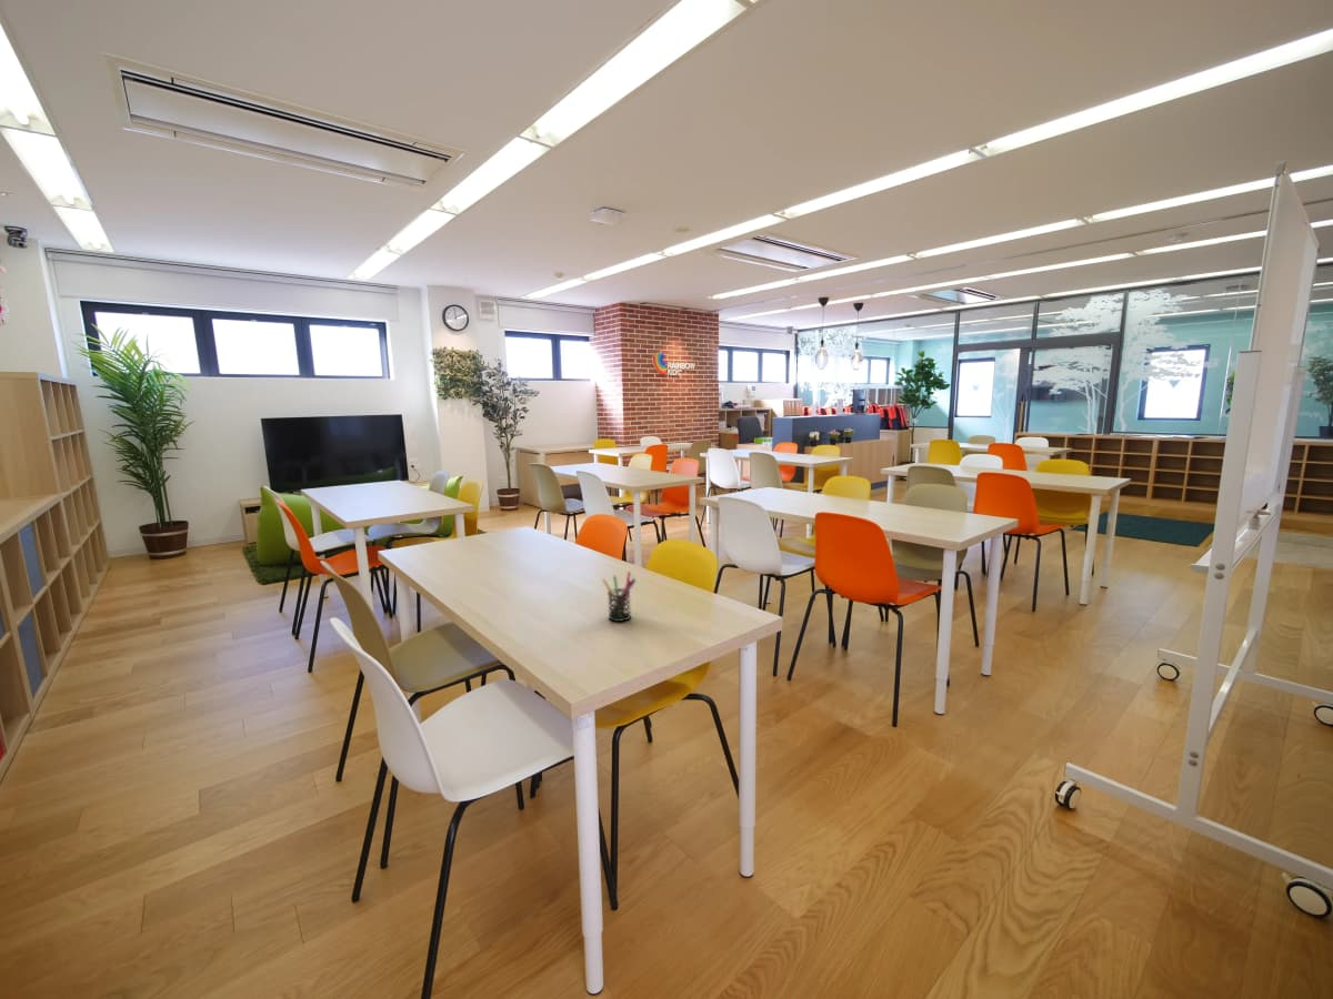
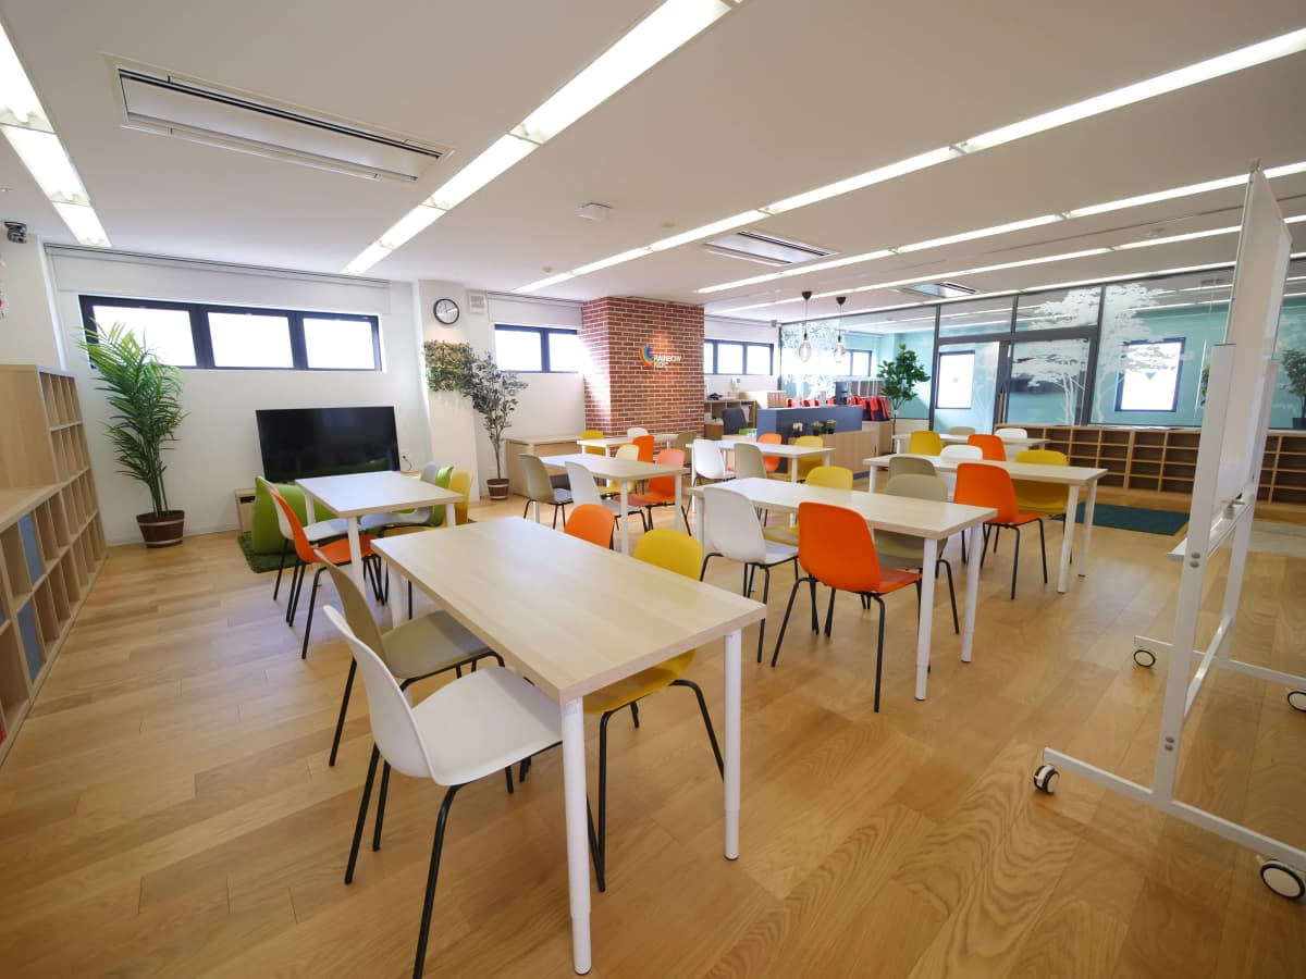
- pen holder [601,571,637,623]
